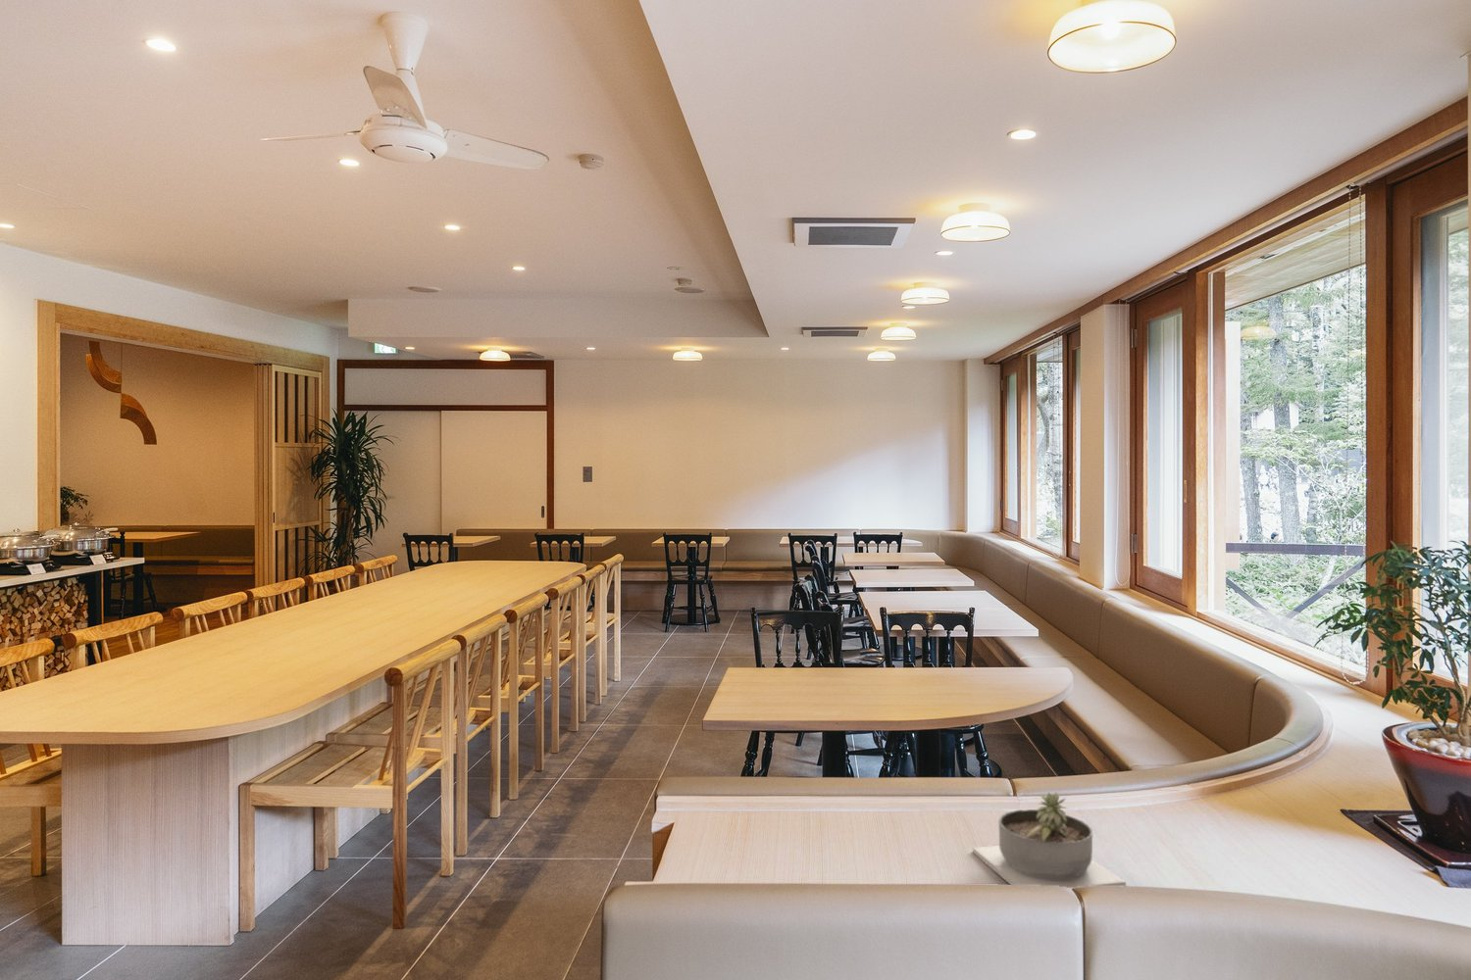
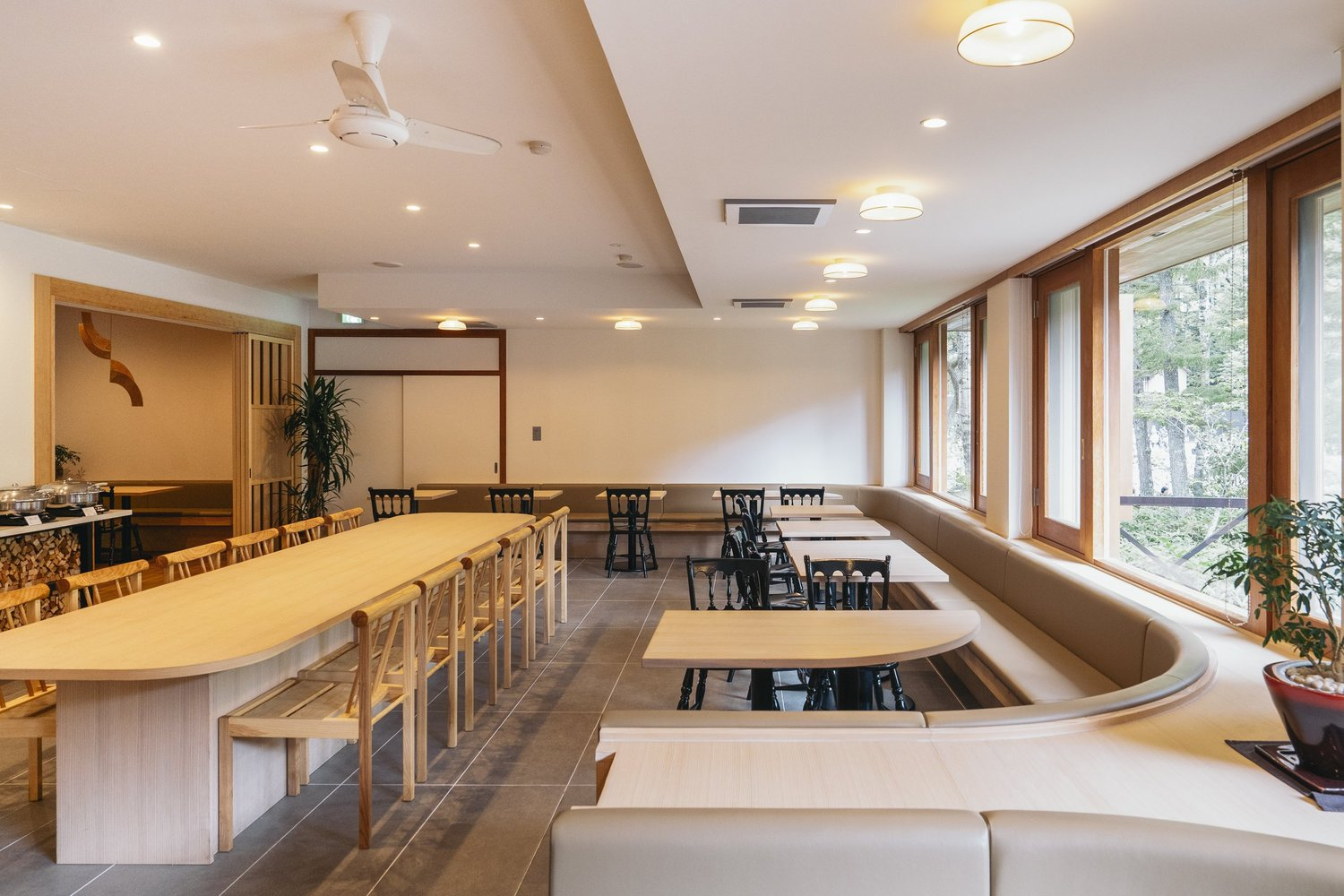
- succulent planter [972,791,1127,889]
